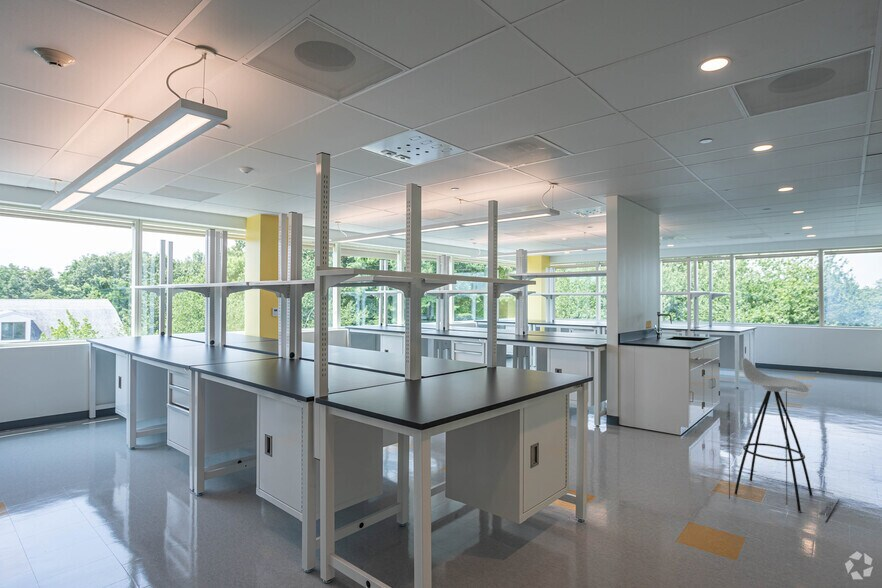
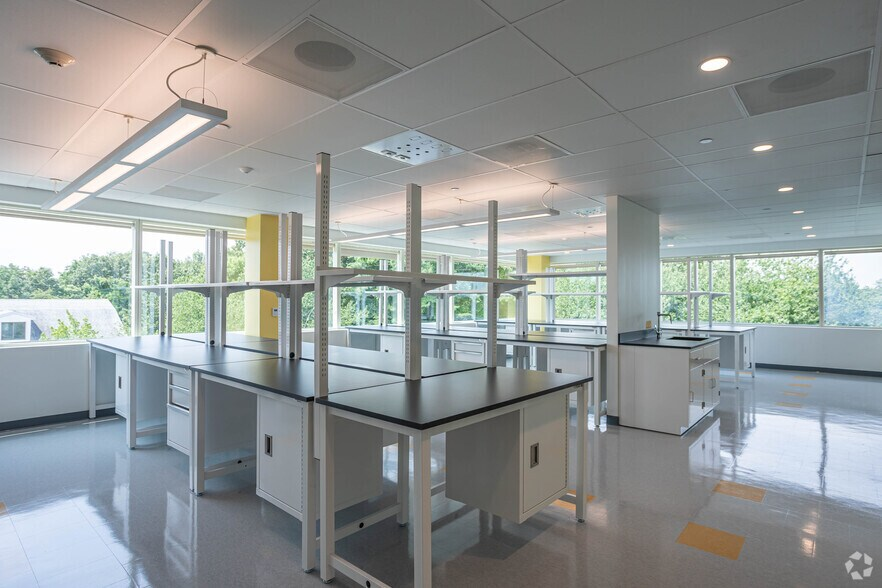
- stool [726,357,840,523]
